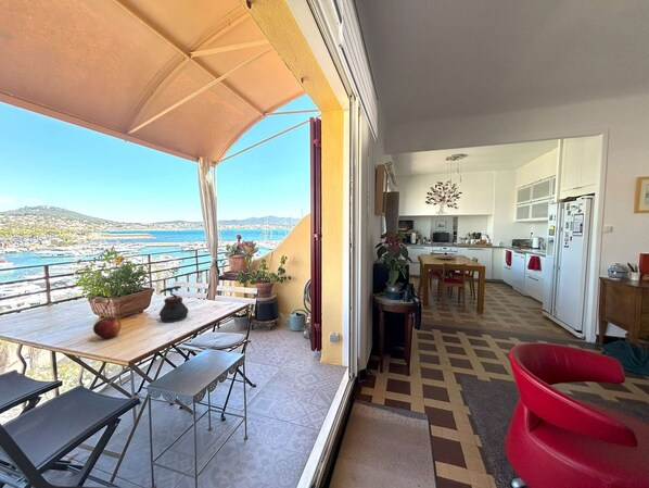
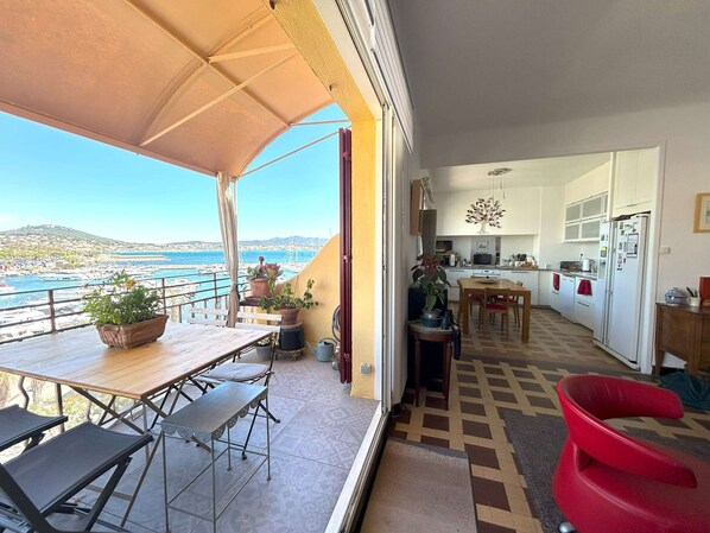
- fruit [92,316,123,339]
- teapot [158,285,190,324]
